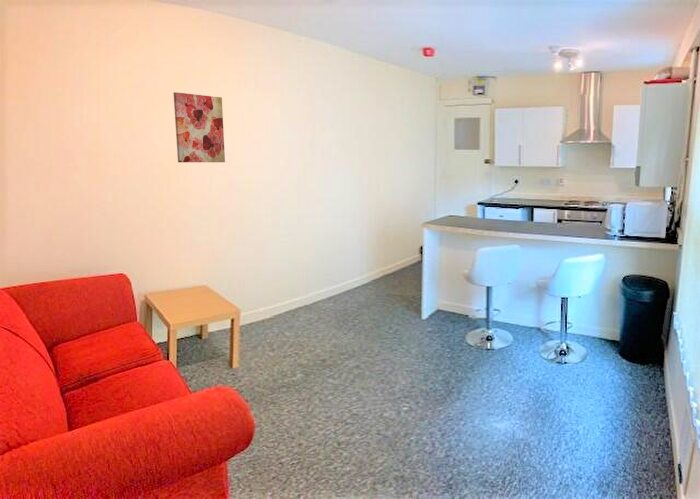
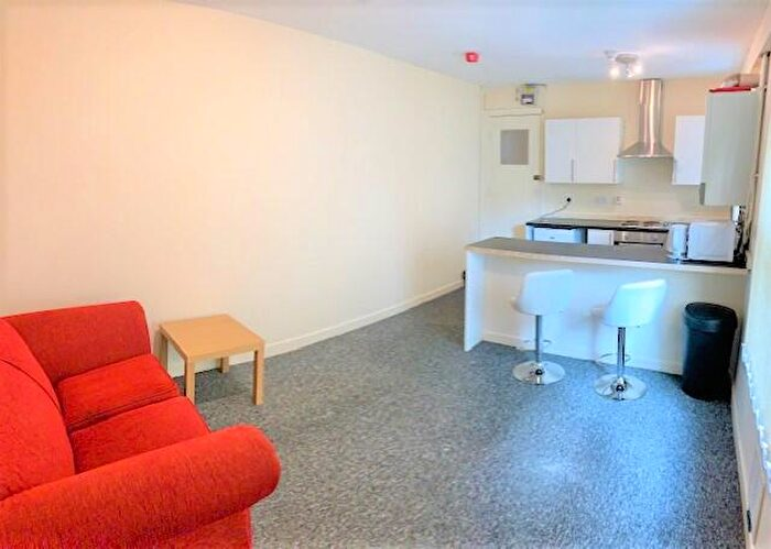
- wall art [173,91,226,163]
